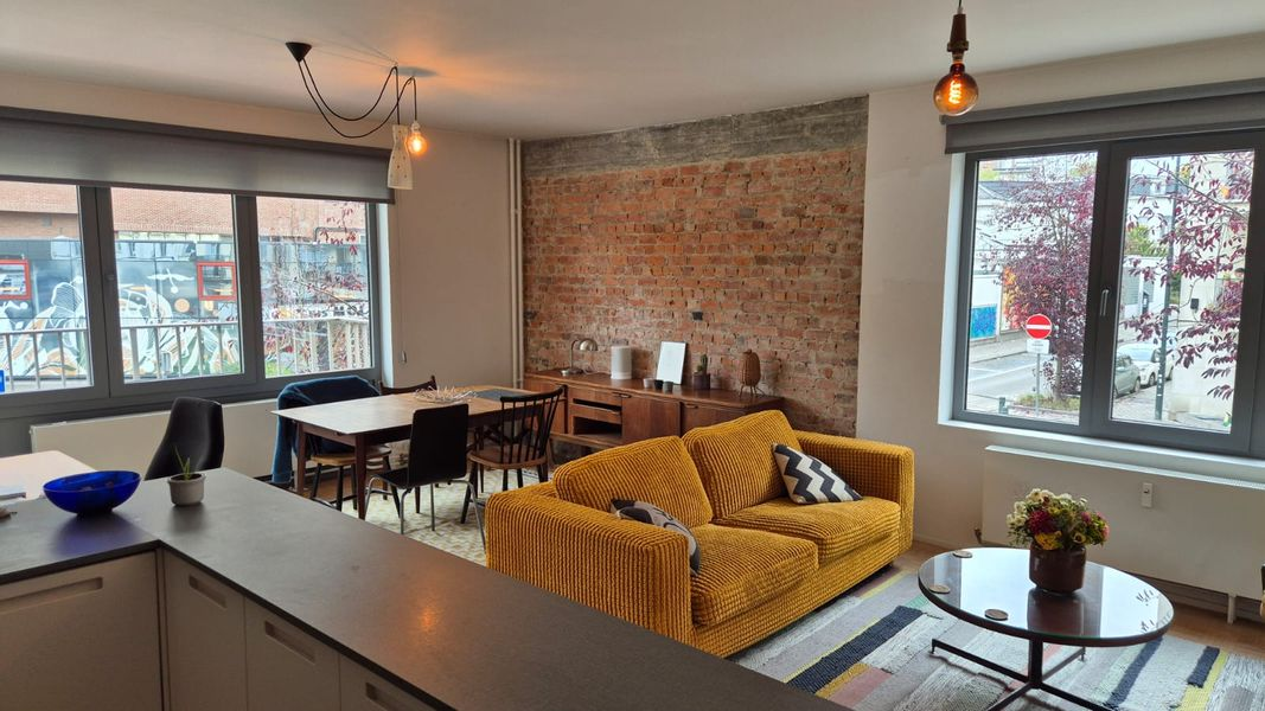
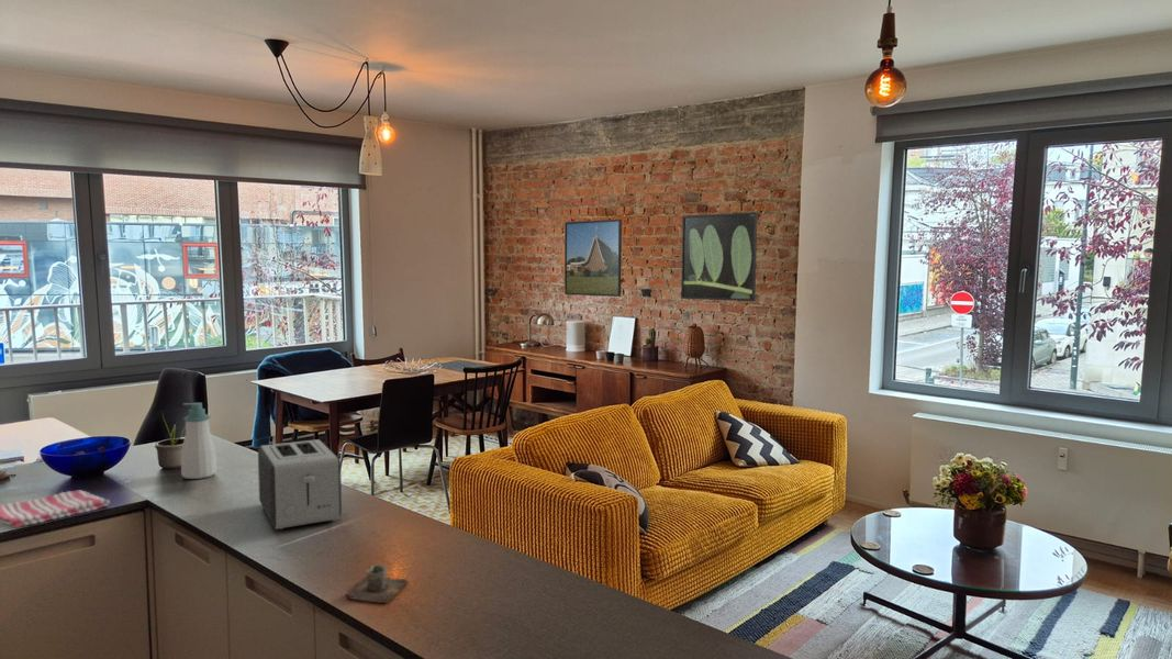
+ toaster [257,438,343,530]
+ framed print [680,211,758,302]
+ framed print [563,219,623,298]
+ soap bottle [180,402,217,480]
+ dish towel [0,490,111,529]
+ cup [344,563,410,604]
